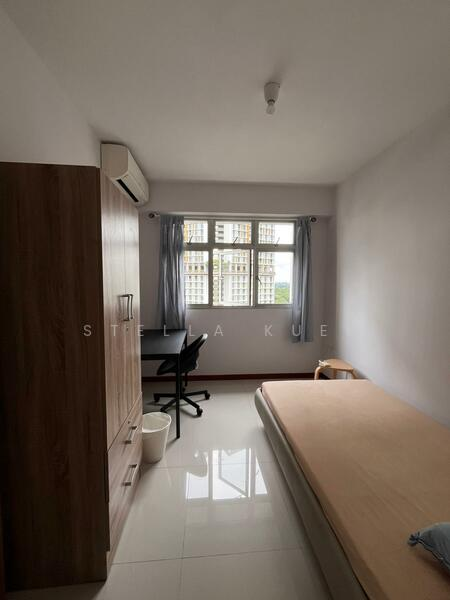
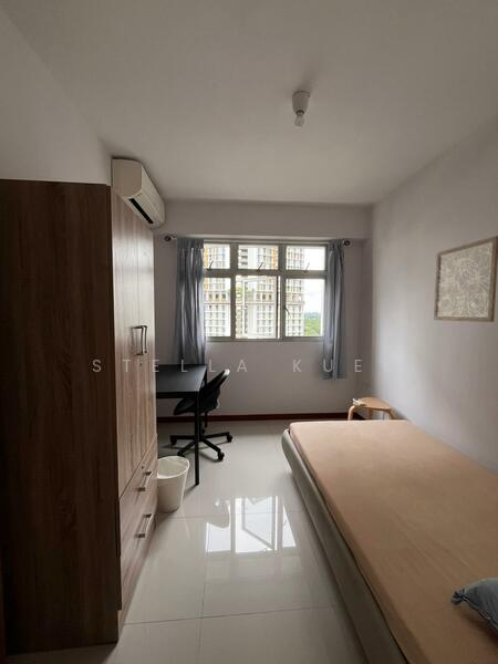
+ wall art [433,235,498,323]
